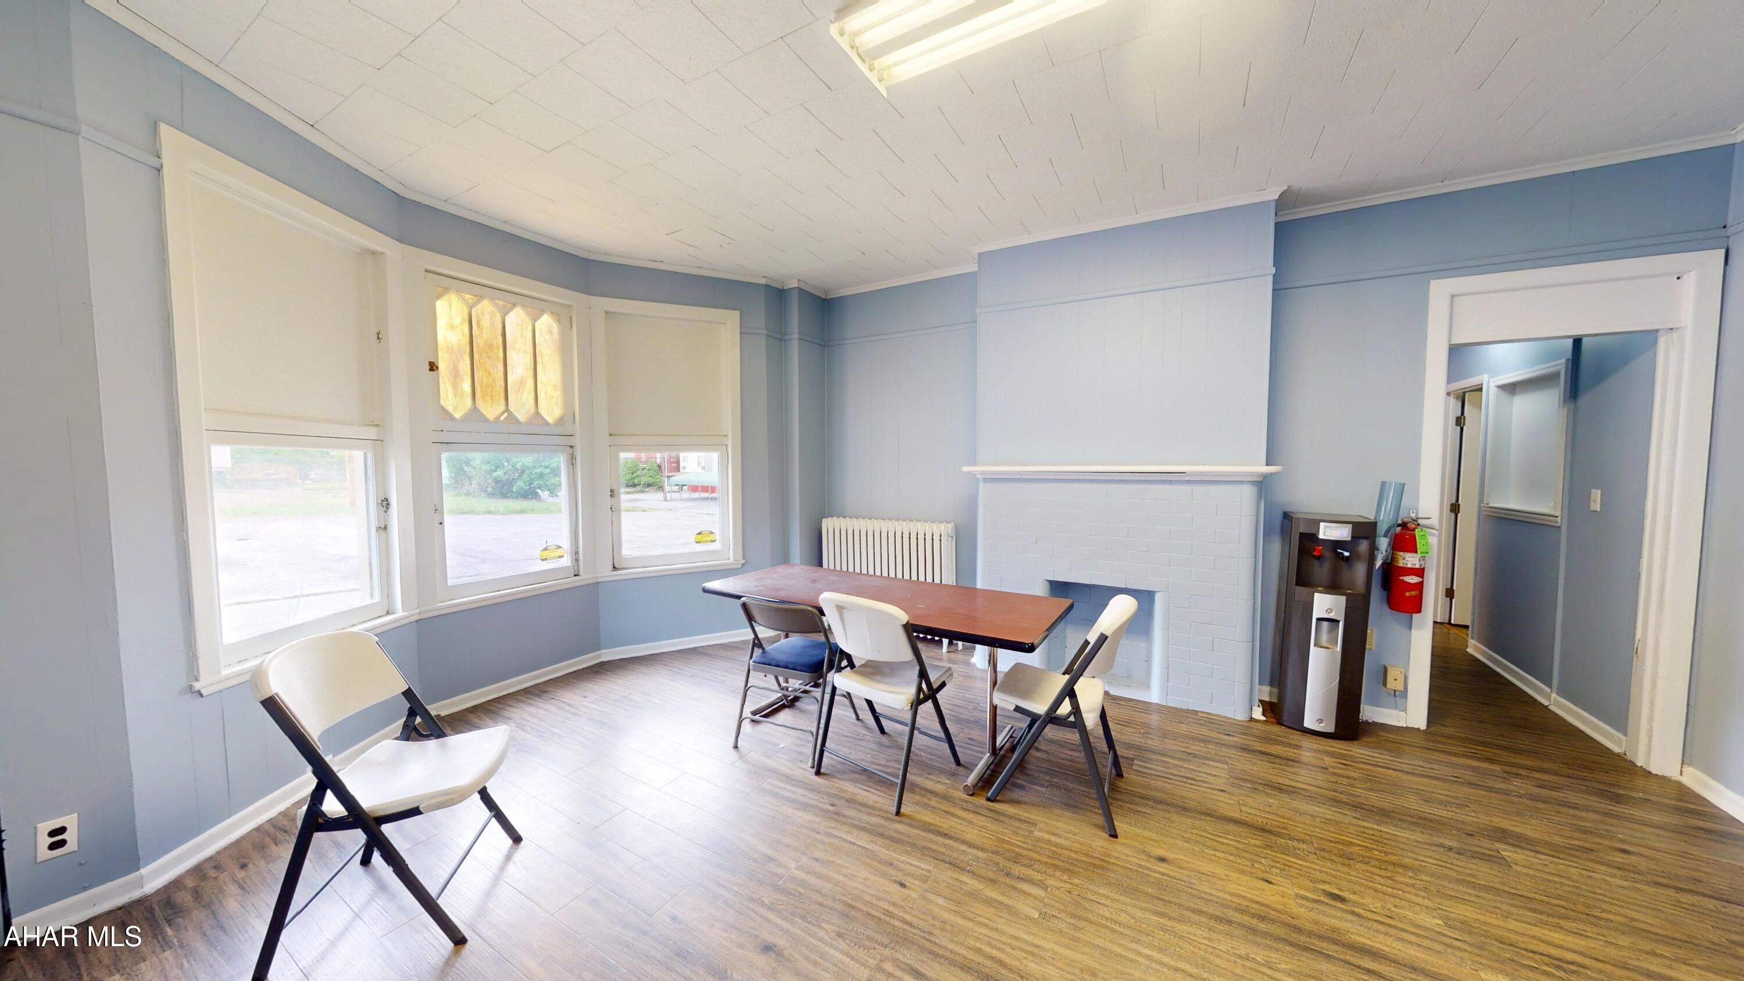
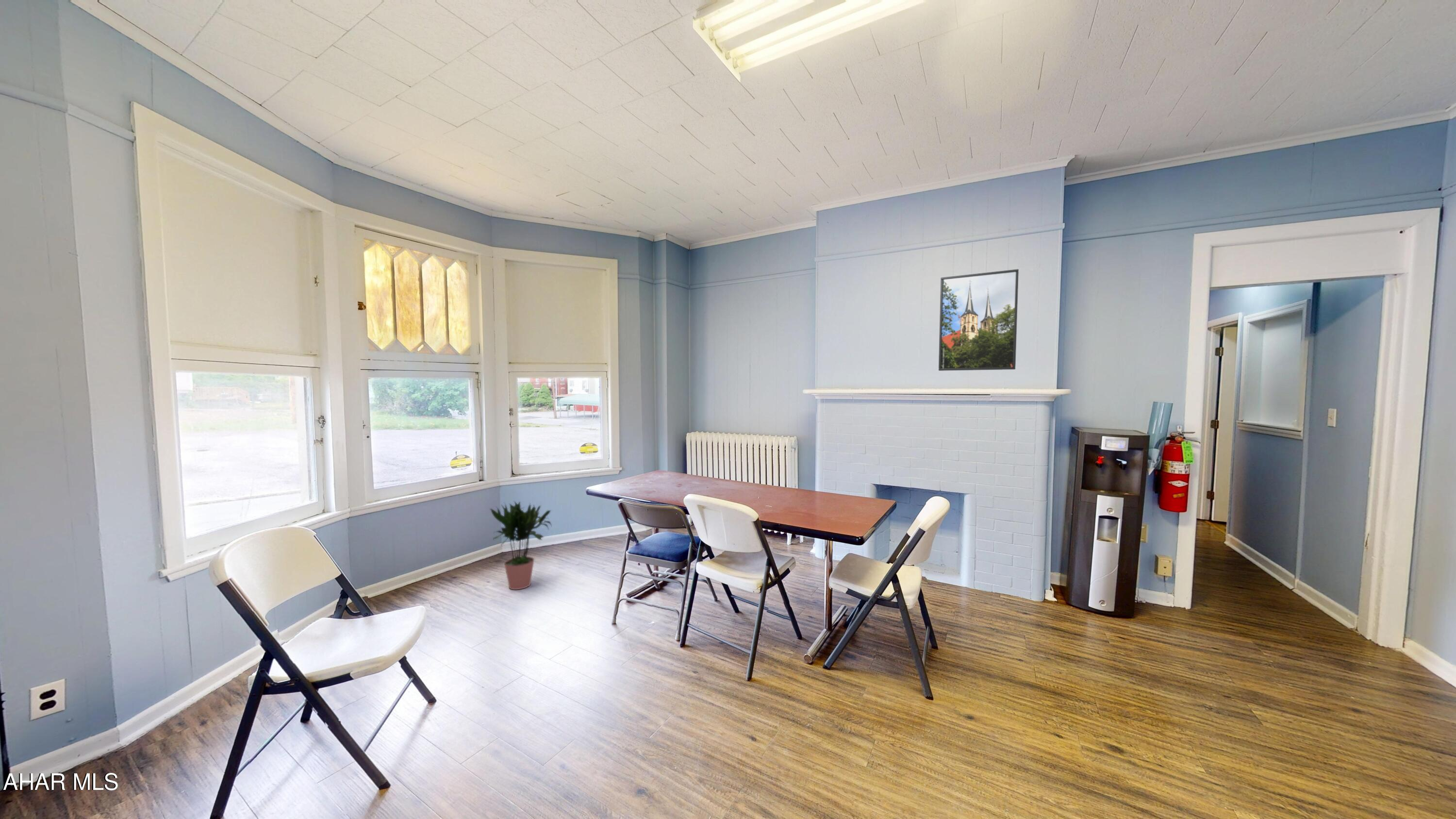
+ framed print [938,268,1019,371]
+ potted plant [489,501,553,590]
